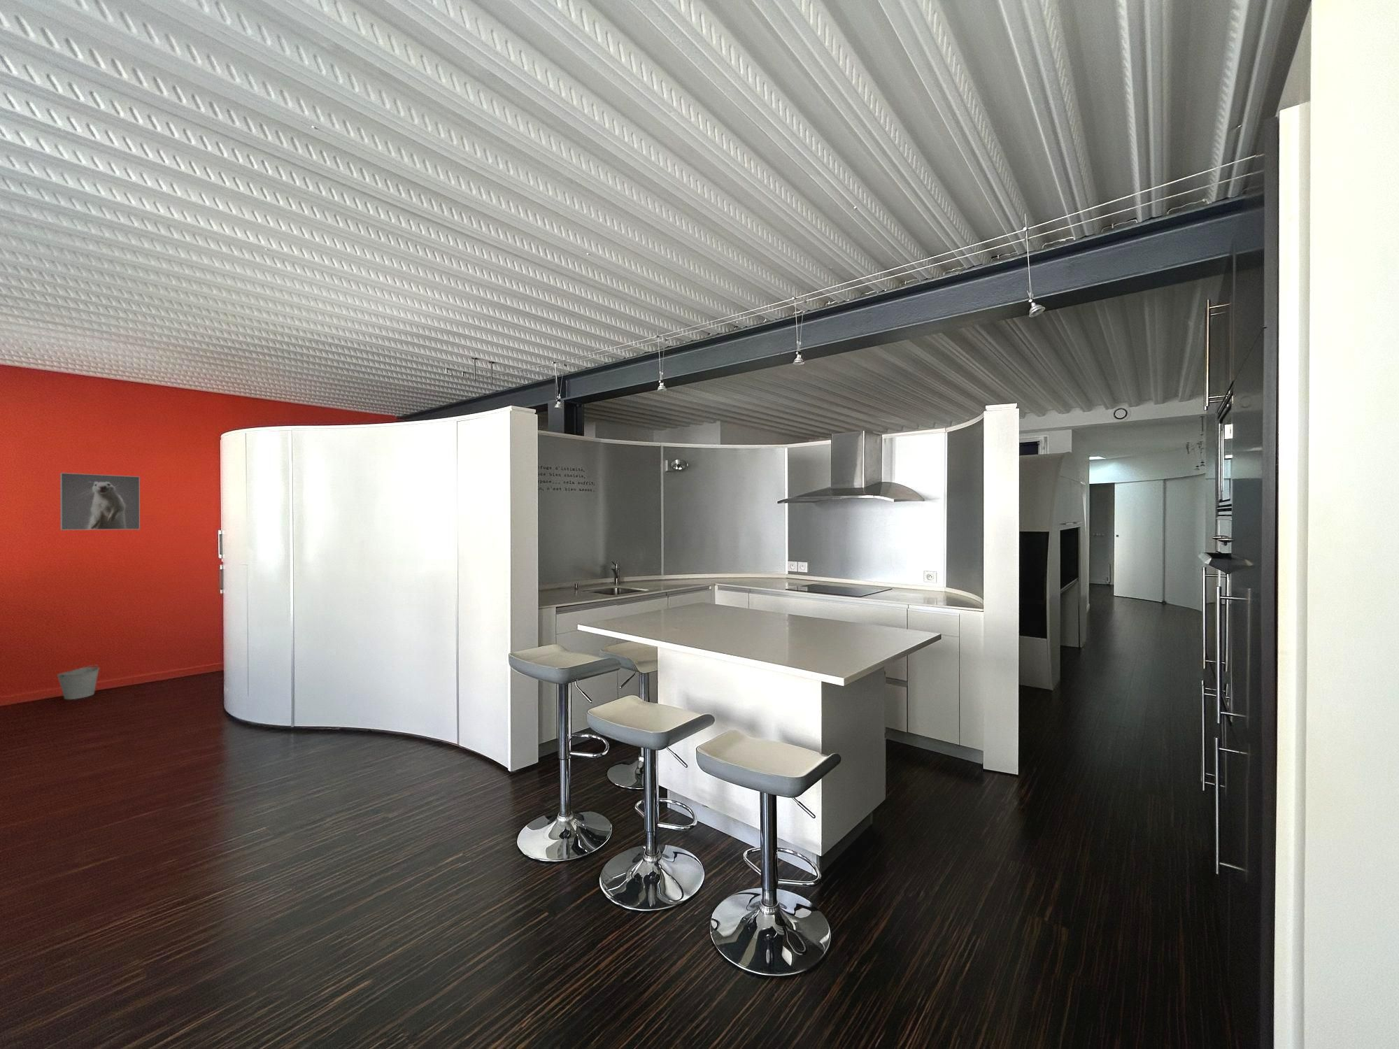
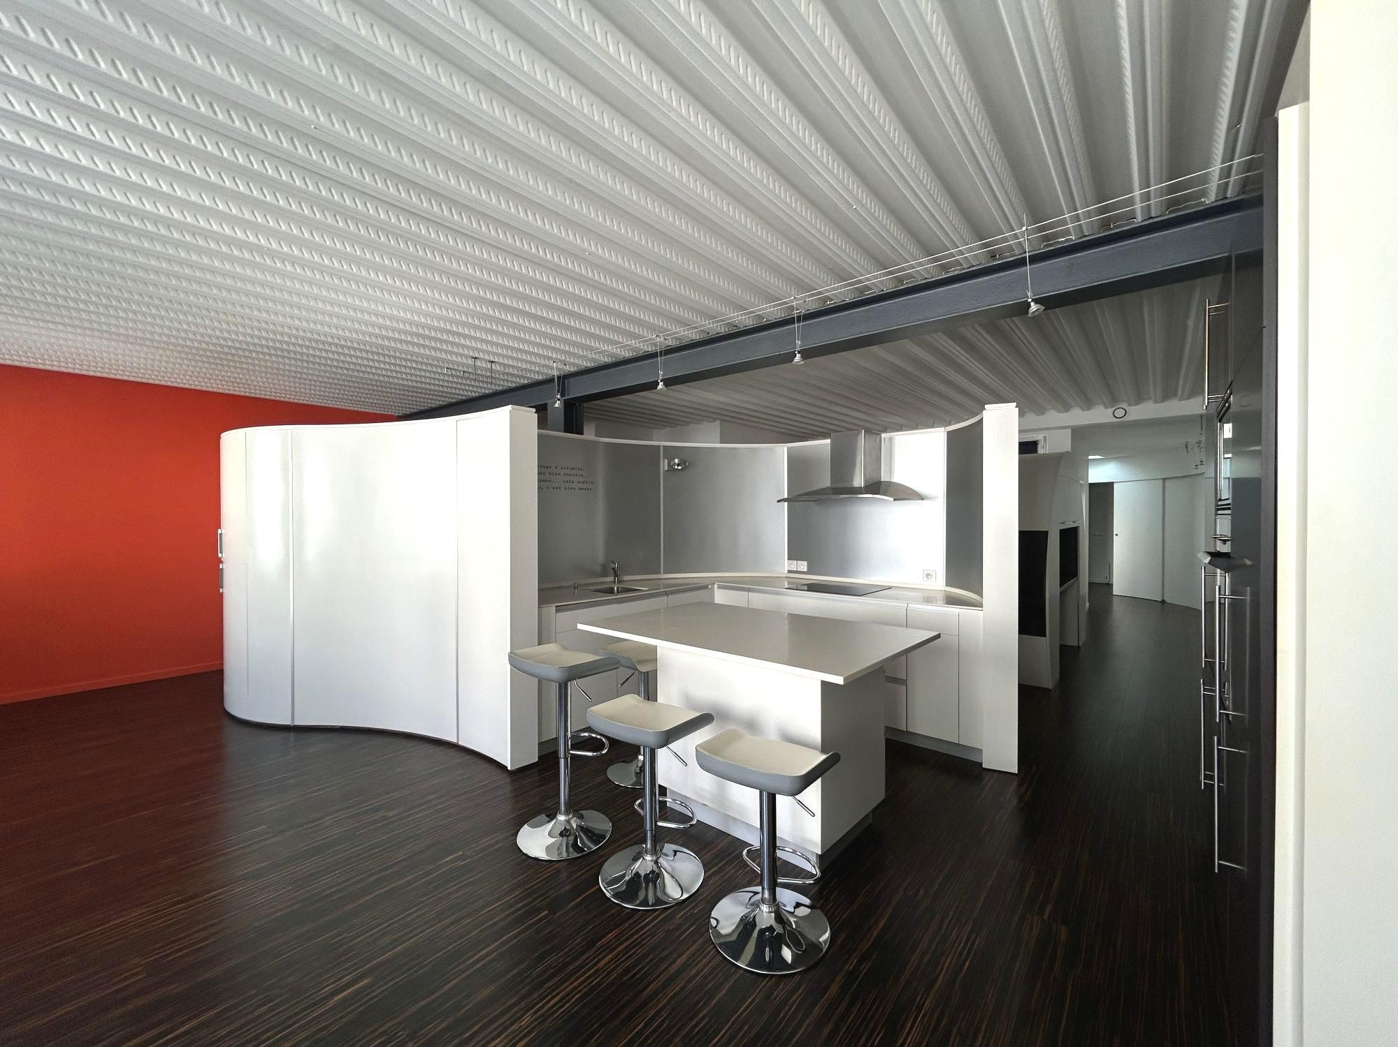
- bucket [56,664,100,700]
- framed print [59,472,141,531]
